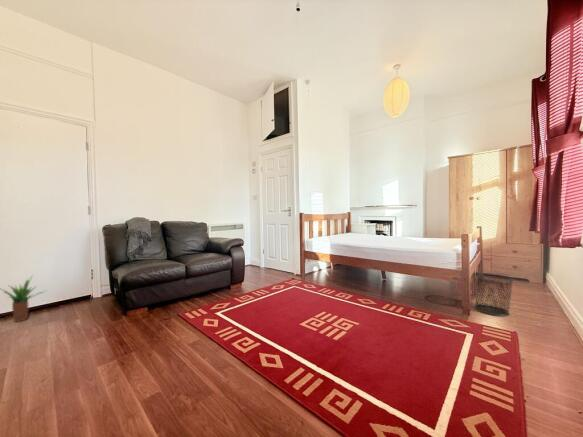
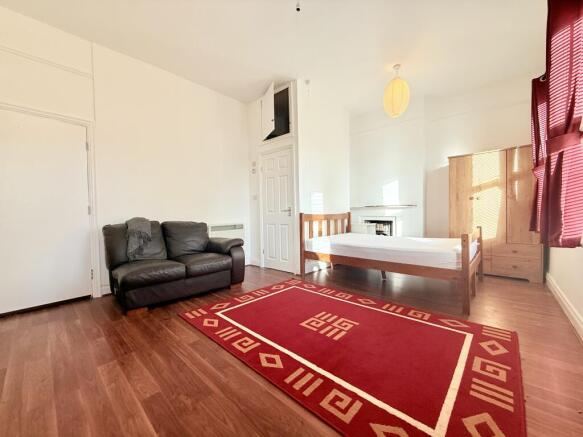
- waste bin [471,272,514,317]
- potted plant [0,275,48,323]
